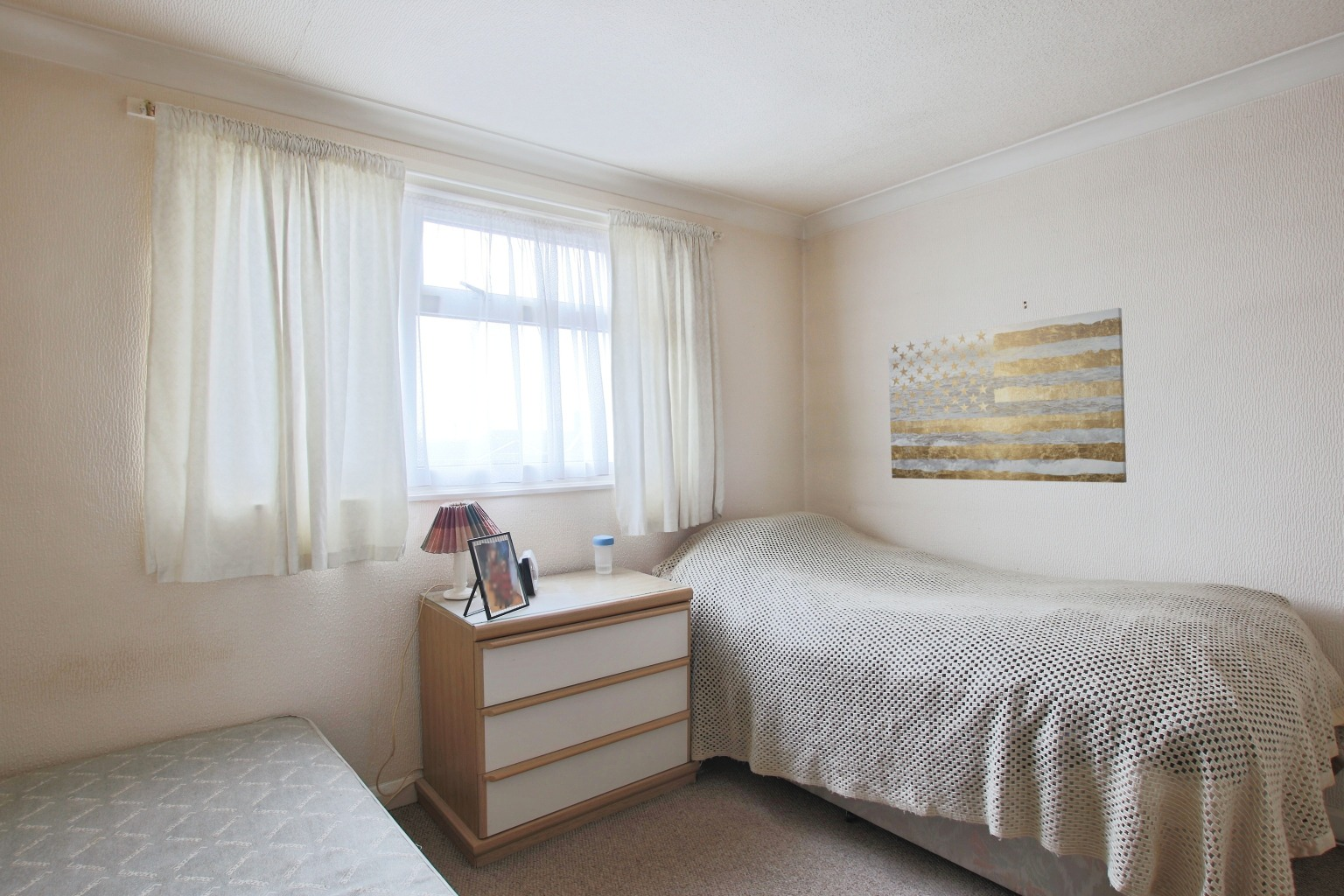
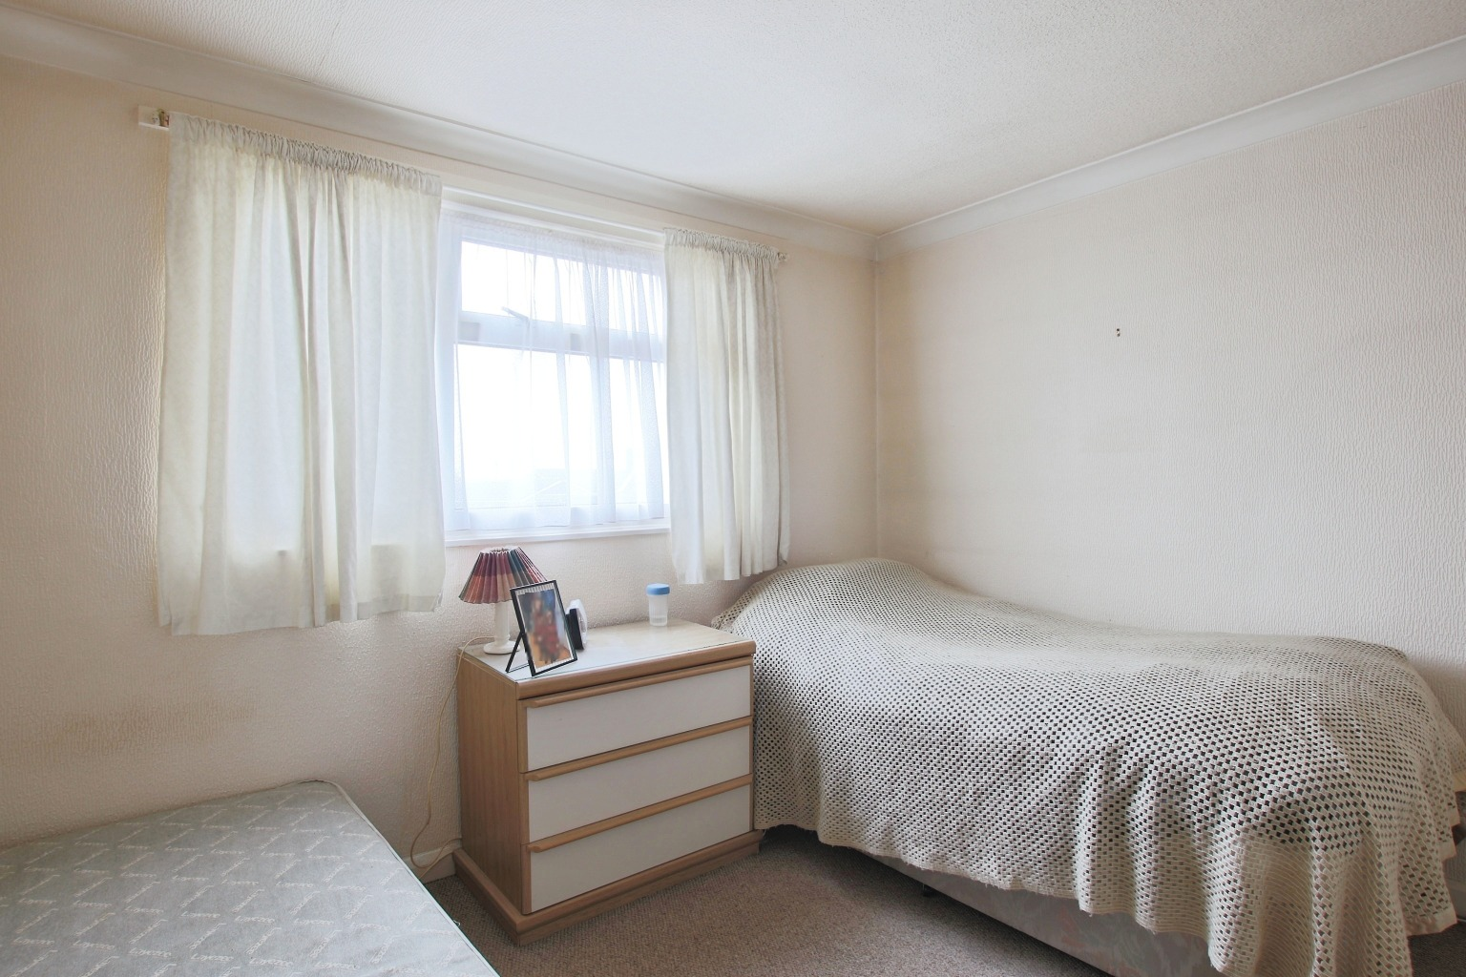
- wall art [887,307,1127,484]
